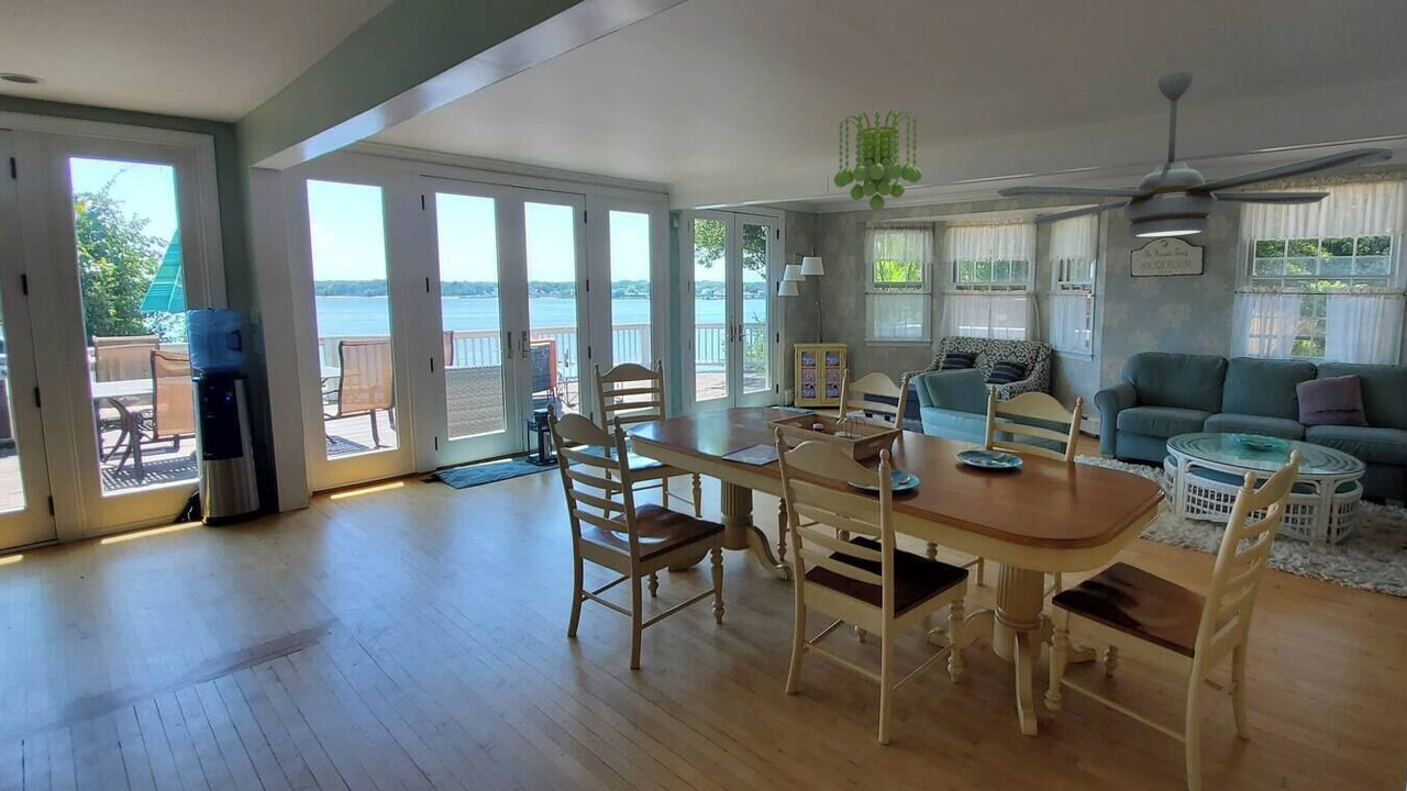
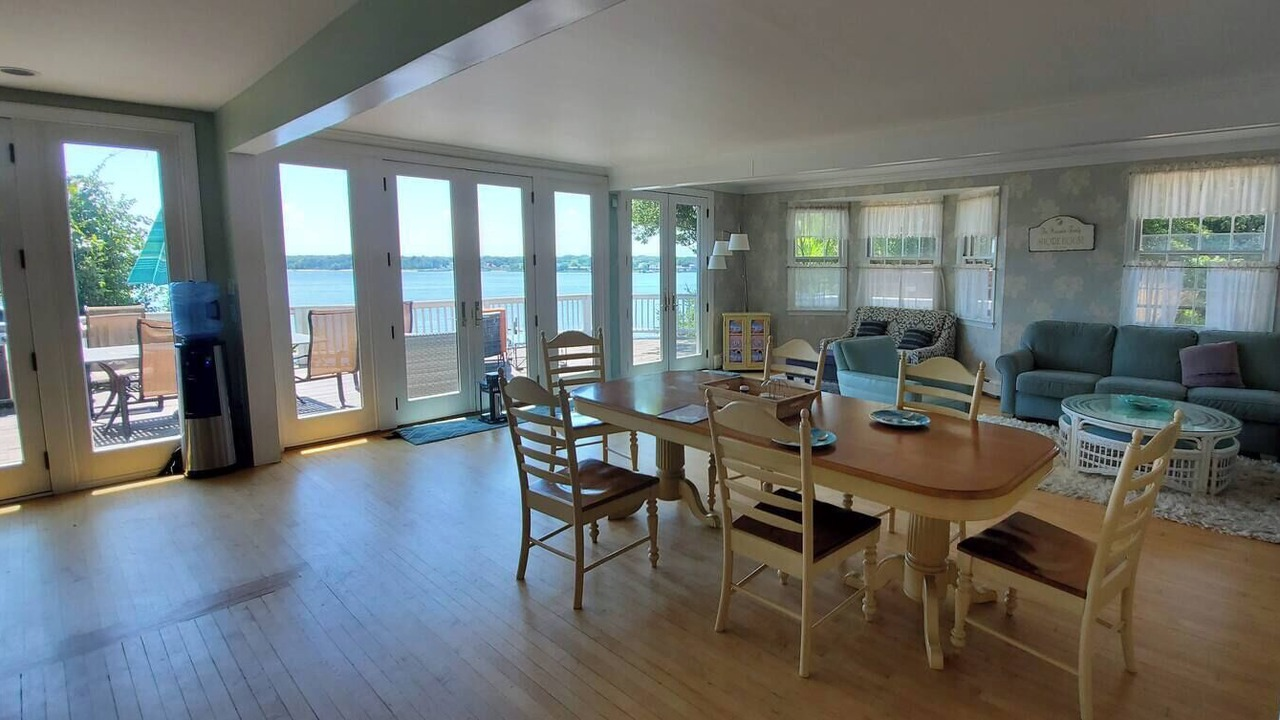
- ceiling fan [997,71,1395,239]
- chandelier [833,109,923,212]
